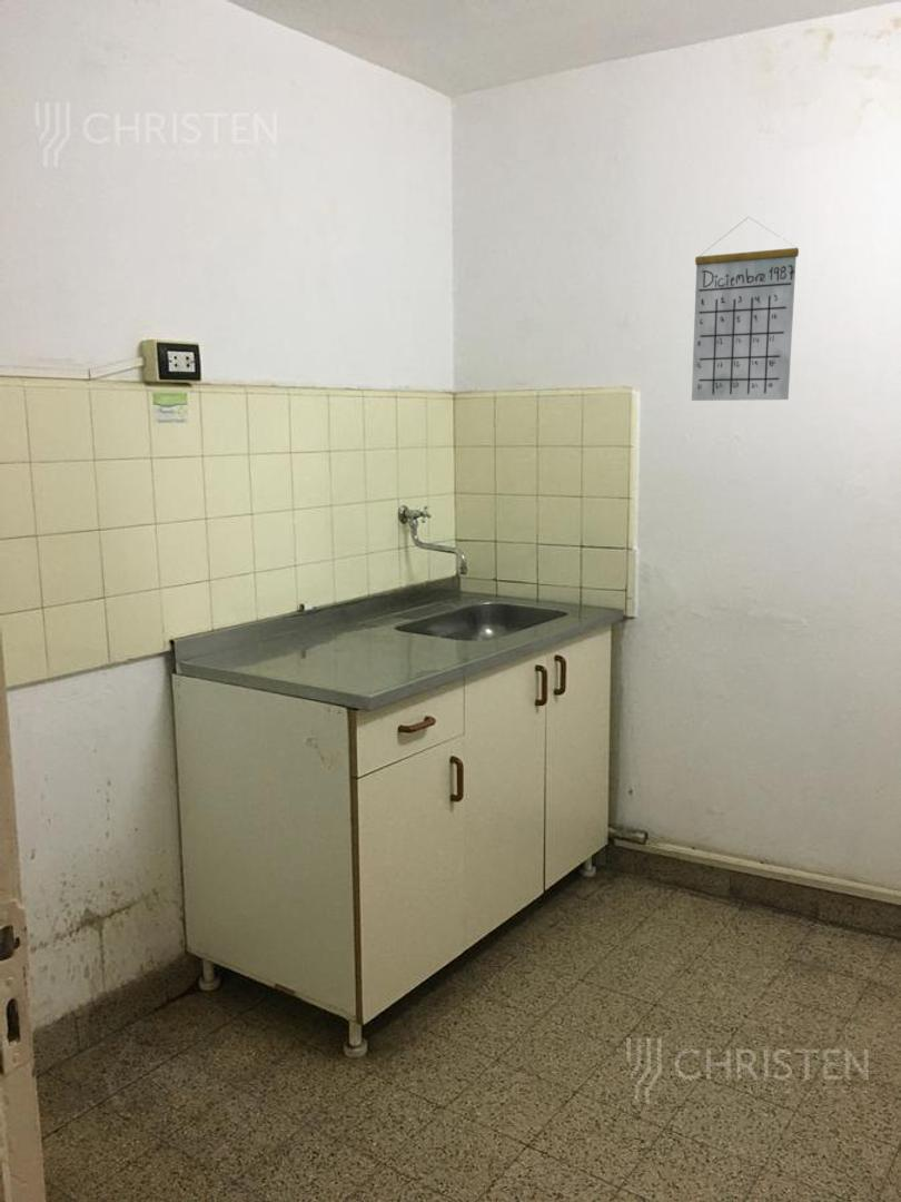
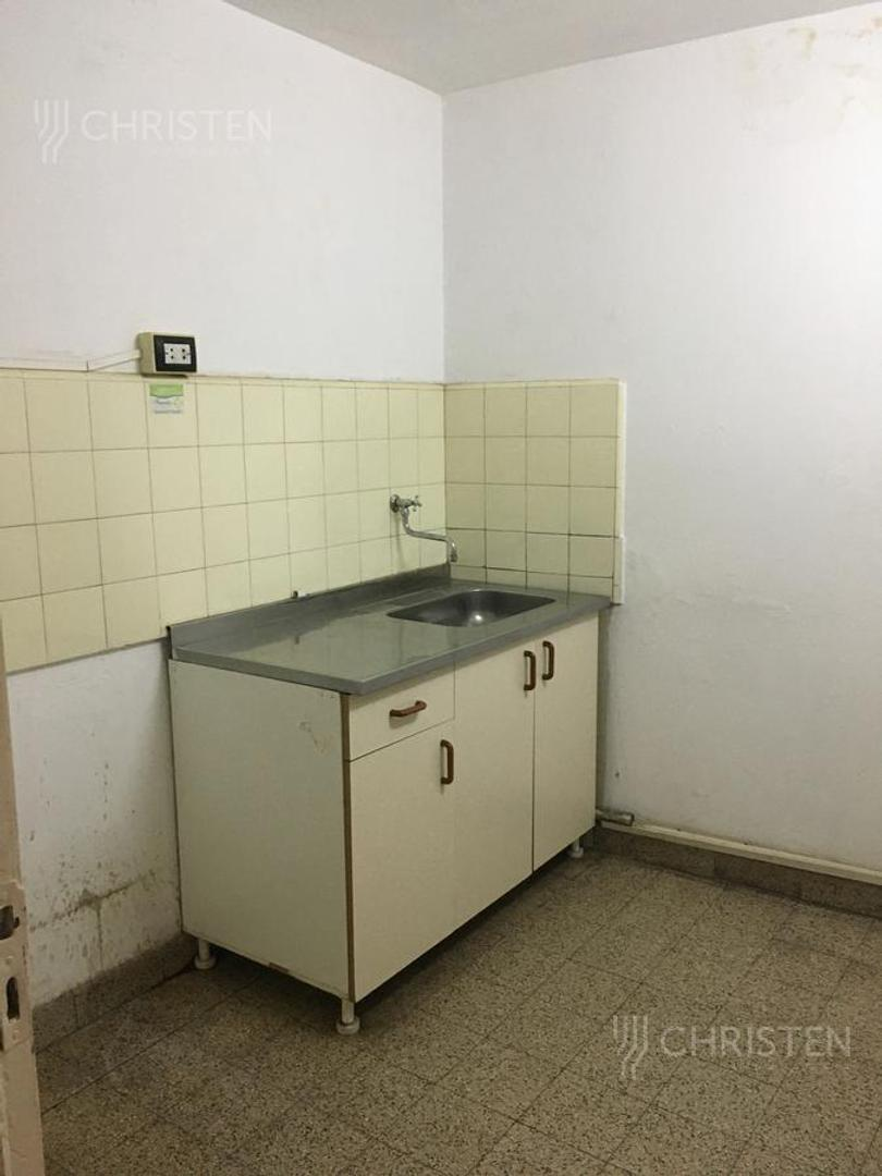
- calendar [691,216,800,402]
